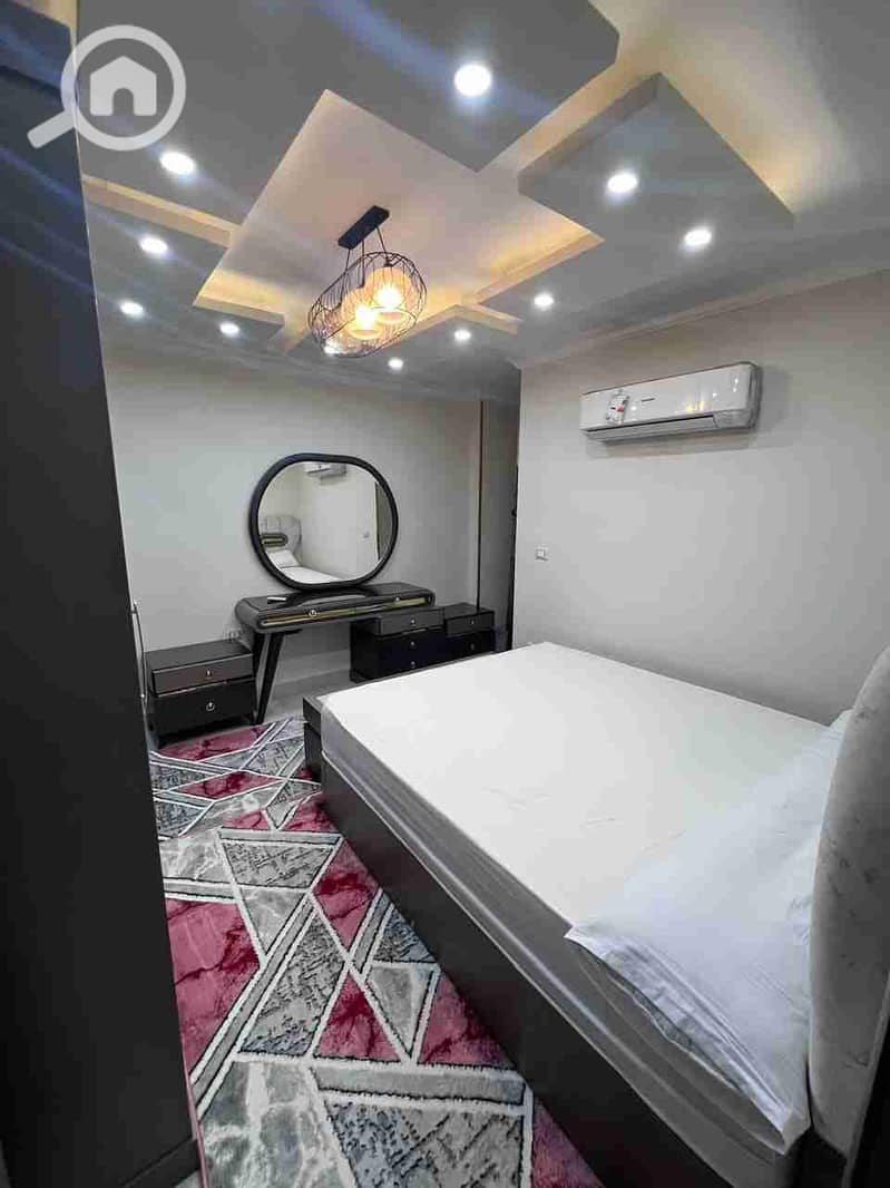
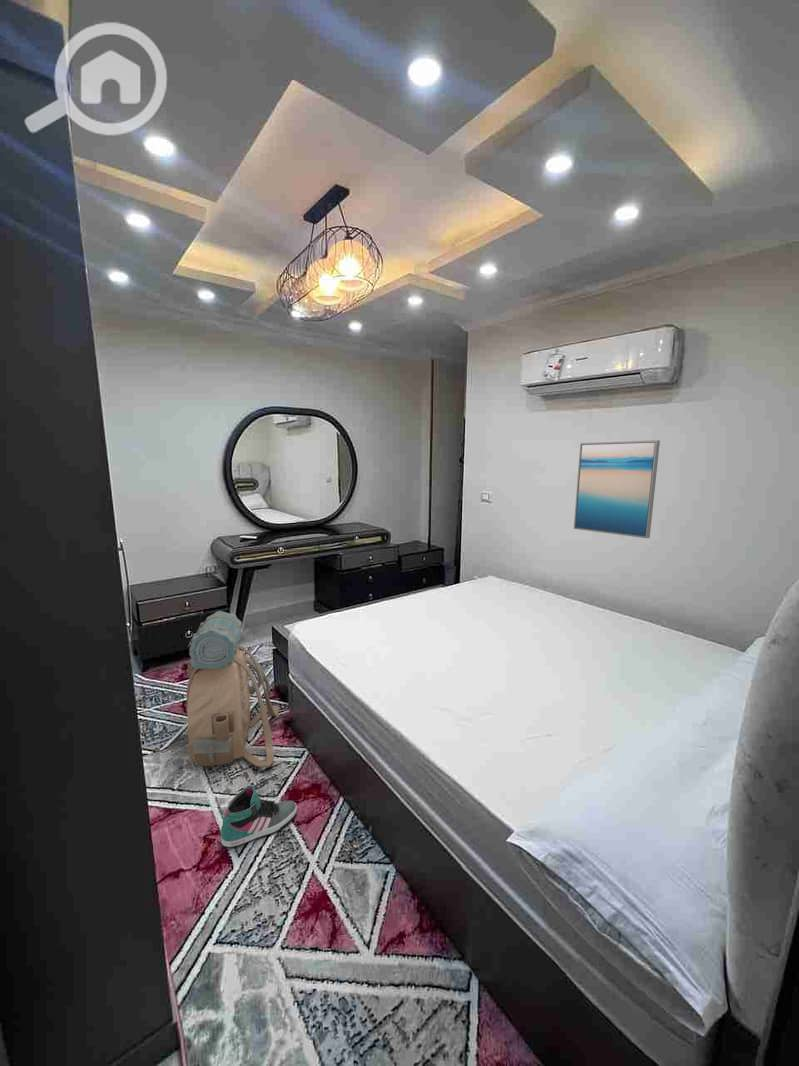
+ backpack [186,610,279,768]
+ sneaker [220,784,298,848]
+ wall art [573,439,661,539]
